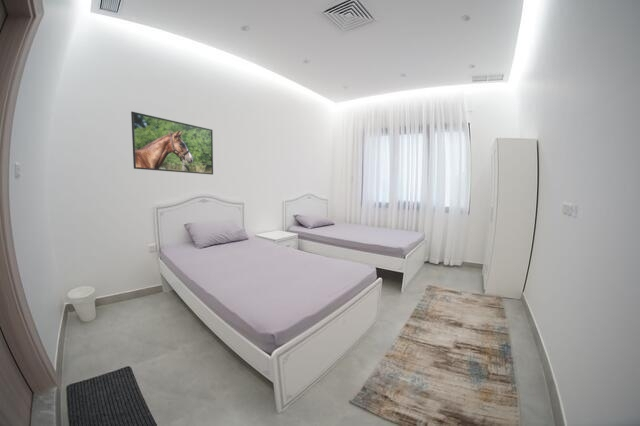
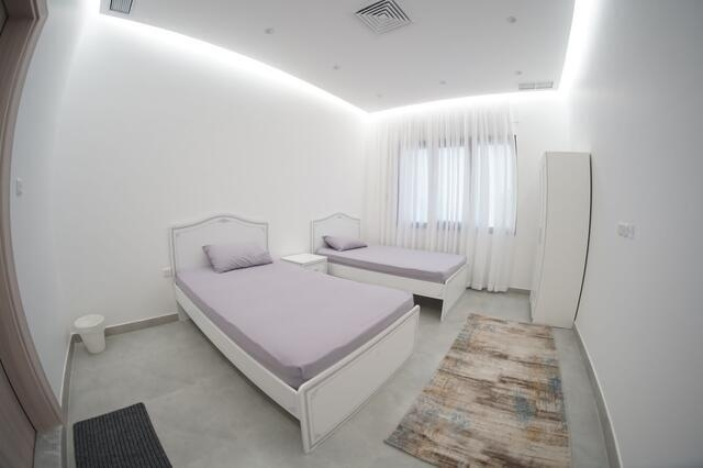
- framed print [130,111,214,176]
